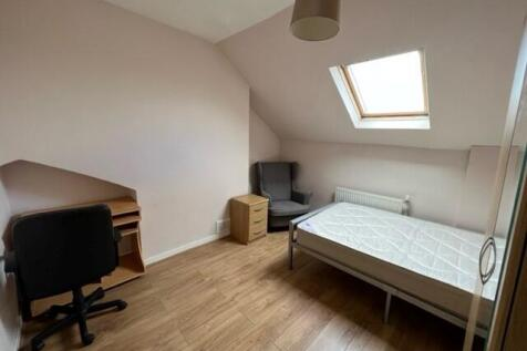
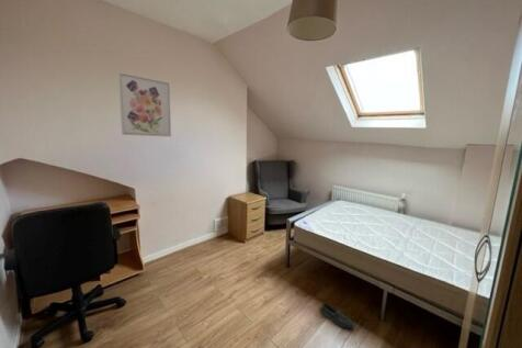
+ shoe [319,302,355,329]
+ wall art [117,71,172,137]
